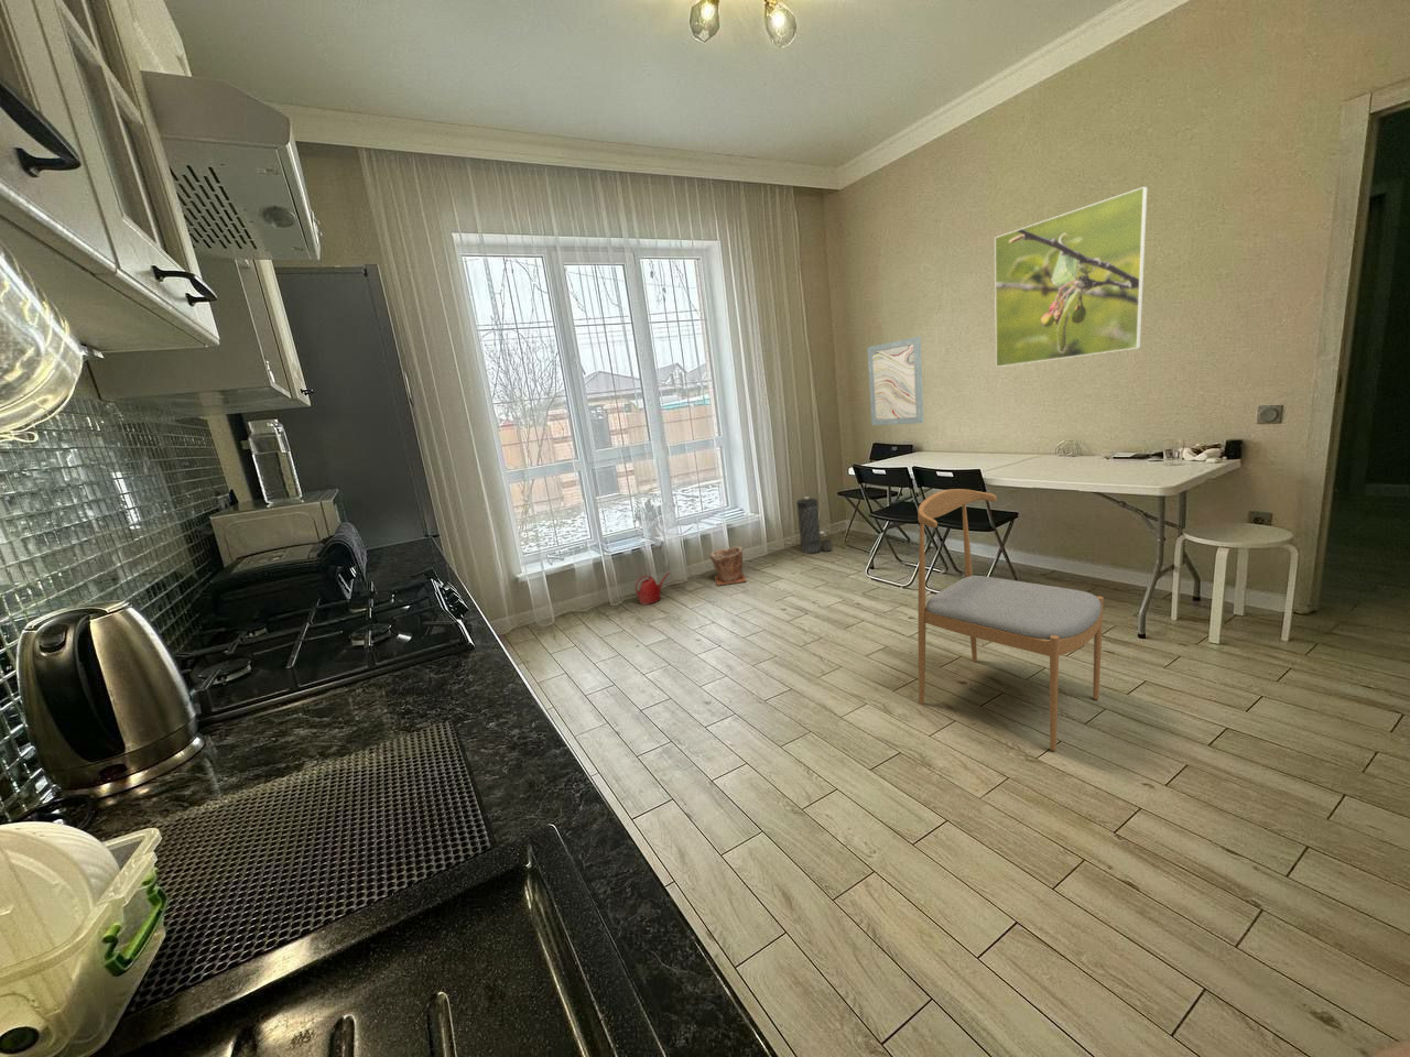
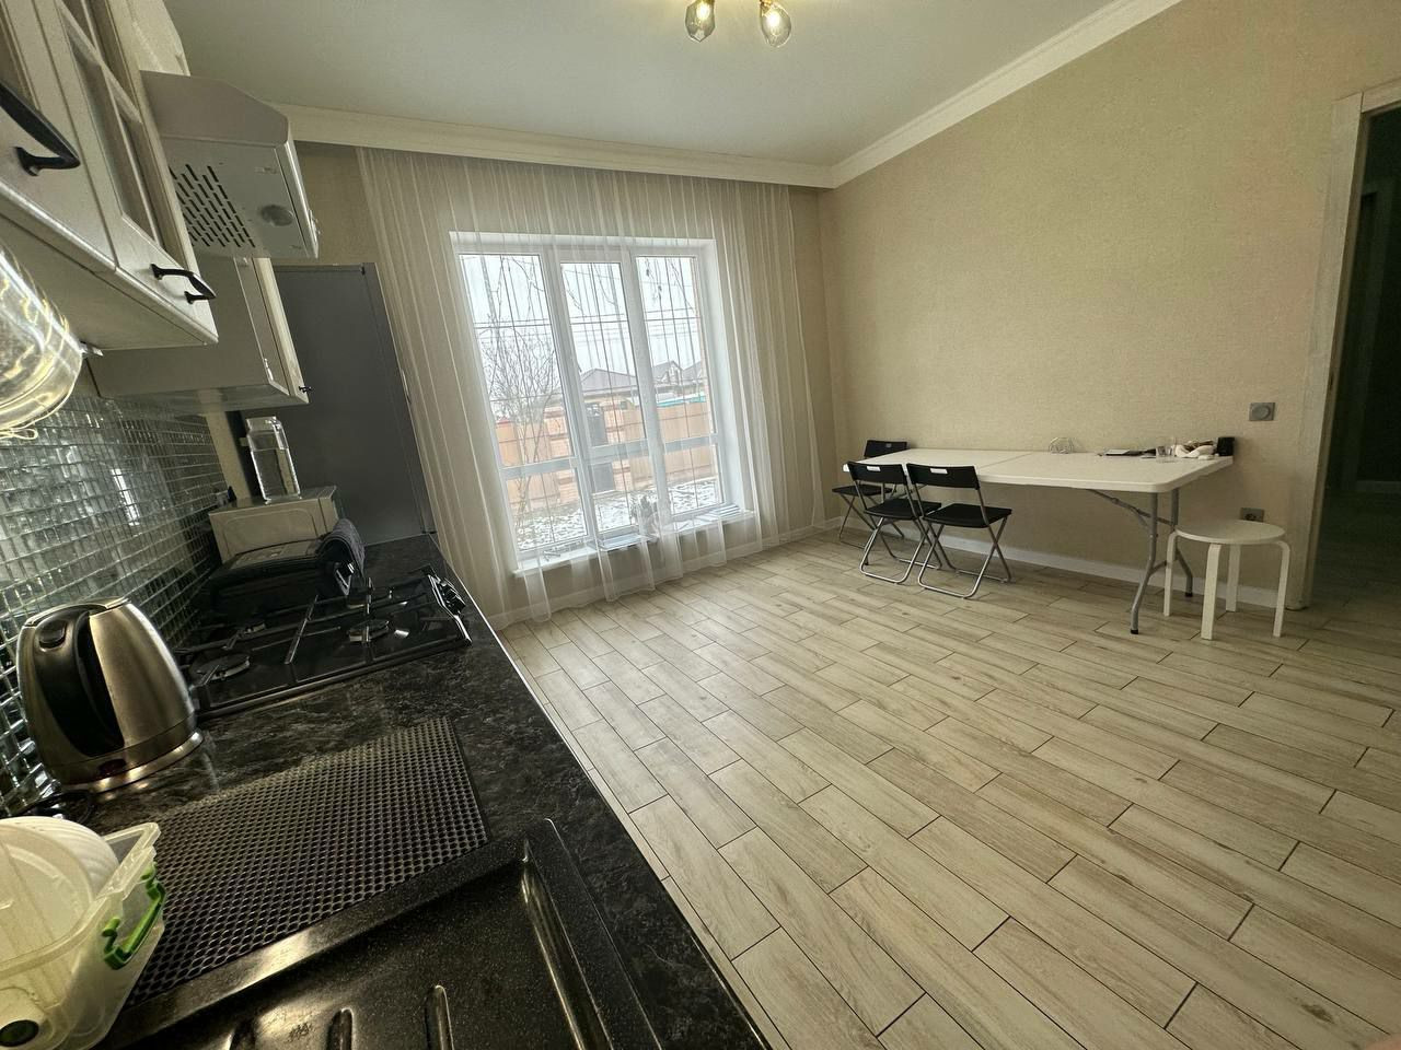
- plant pot [708,546,748,587]
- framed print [994,187,1148,368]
- dining chair [917,487,1105,752]
- watering can [635,572,671,606]
- canister [795,495,833,555]
- wall art [866,335,925,426]
